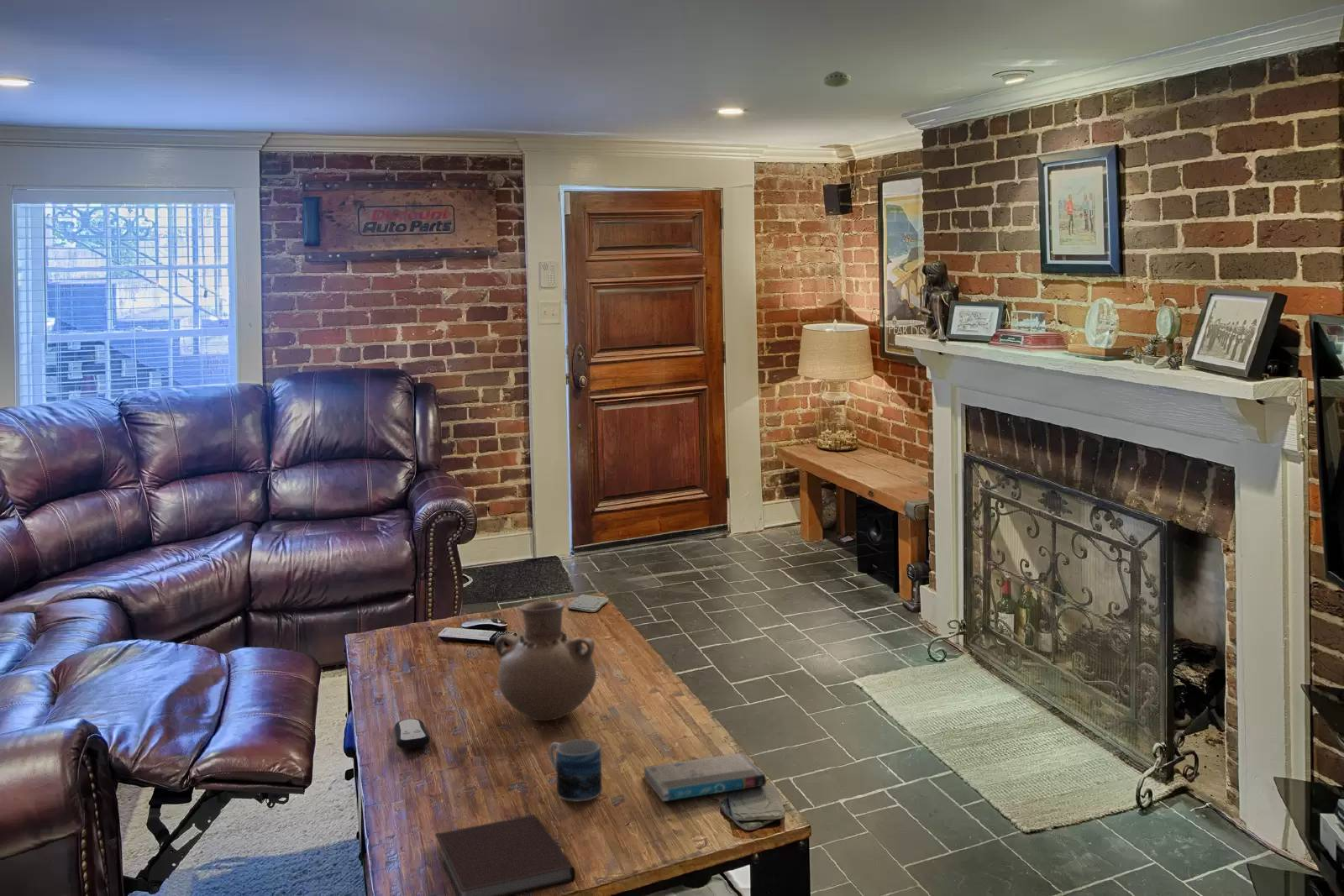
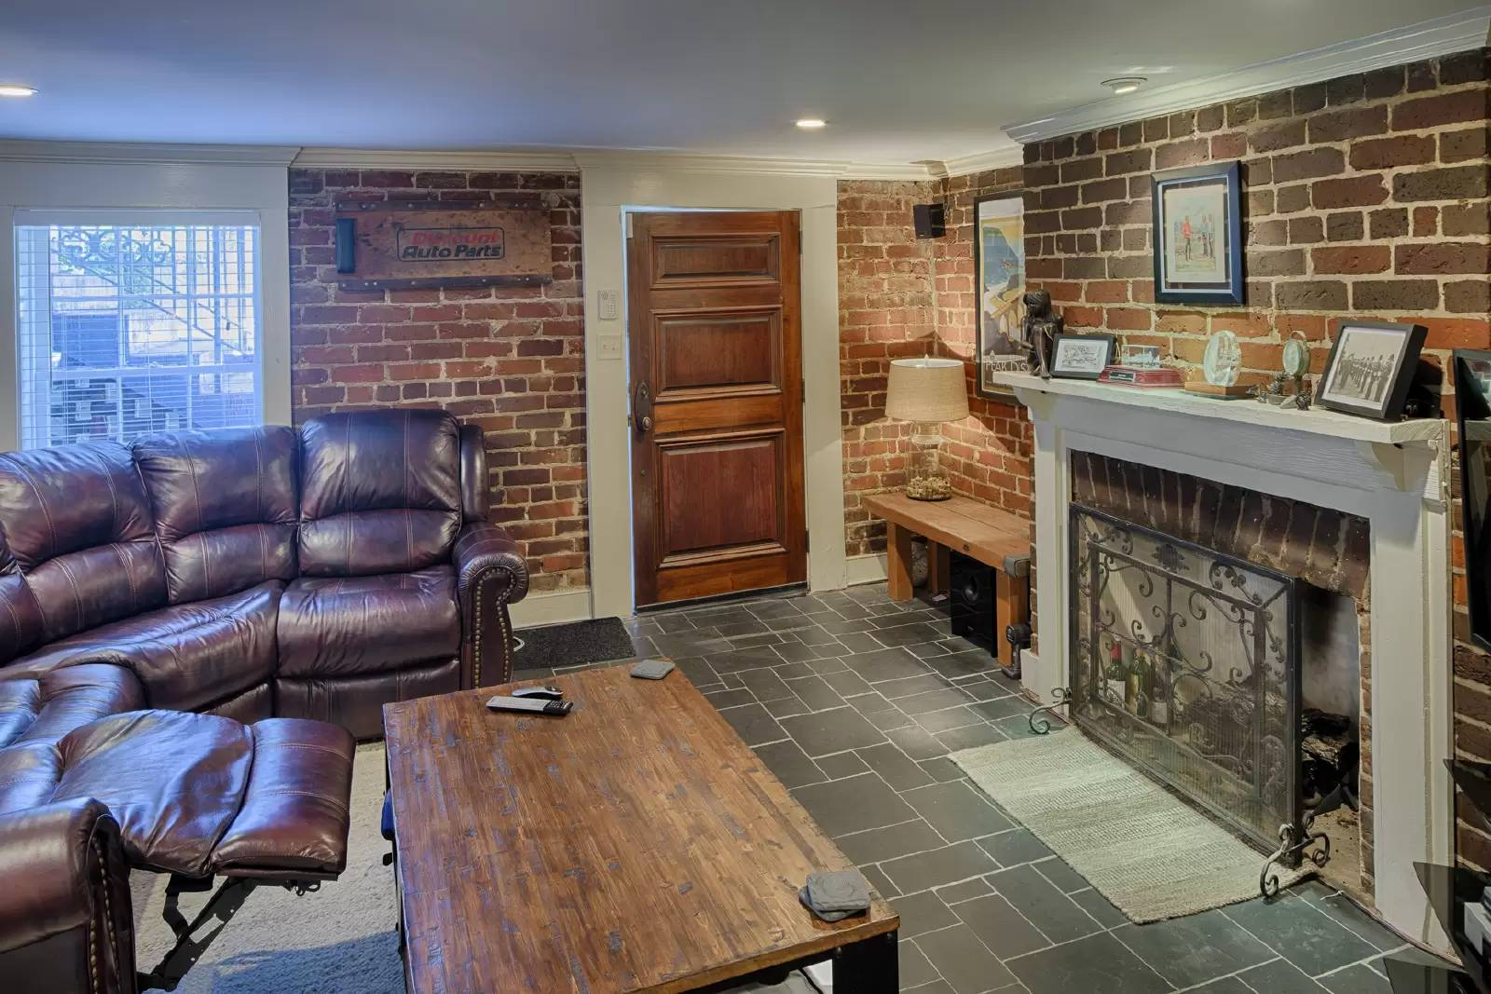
- remote control [394,718,431,749]
- book [643,752,767,802]
- smoke detector [822,71,852,88]
- notebook [434,815,576,896]
- mug [549,739,603,802]
- vase [494,600,597,721]
